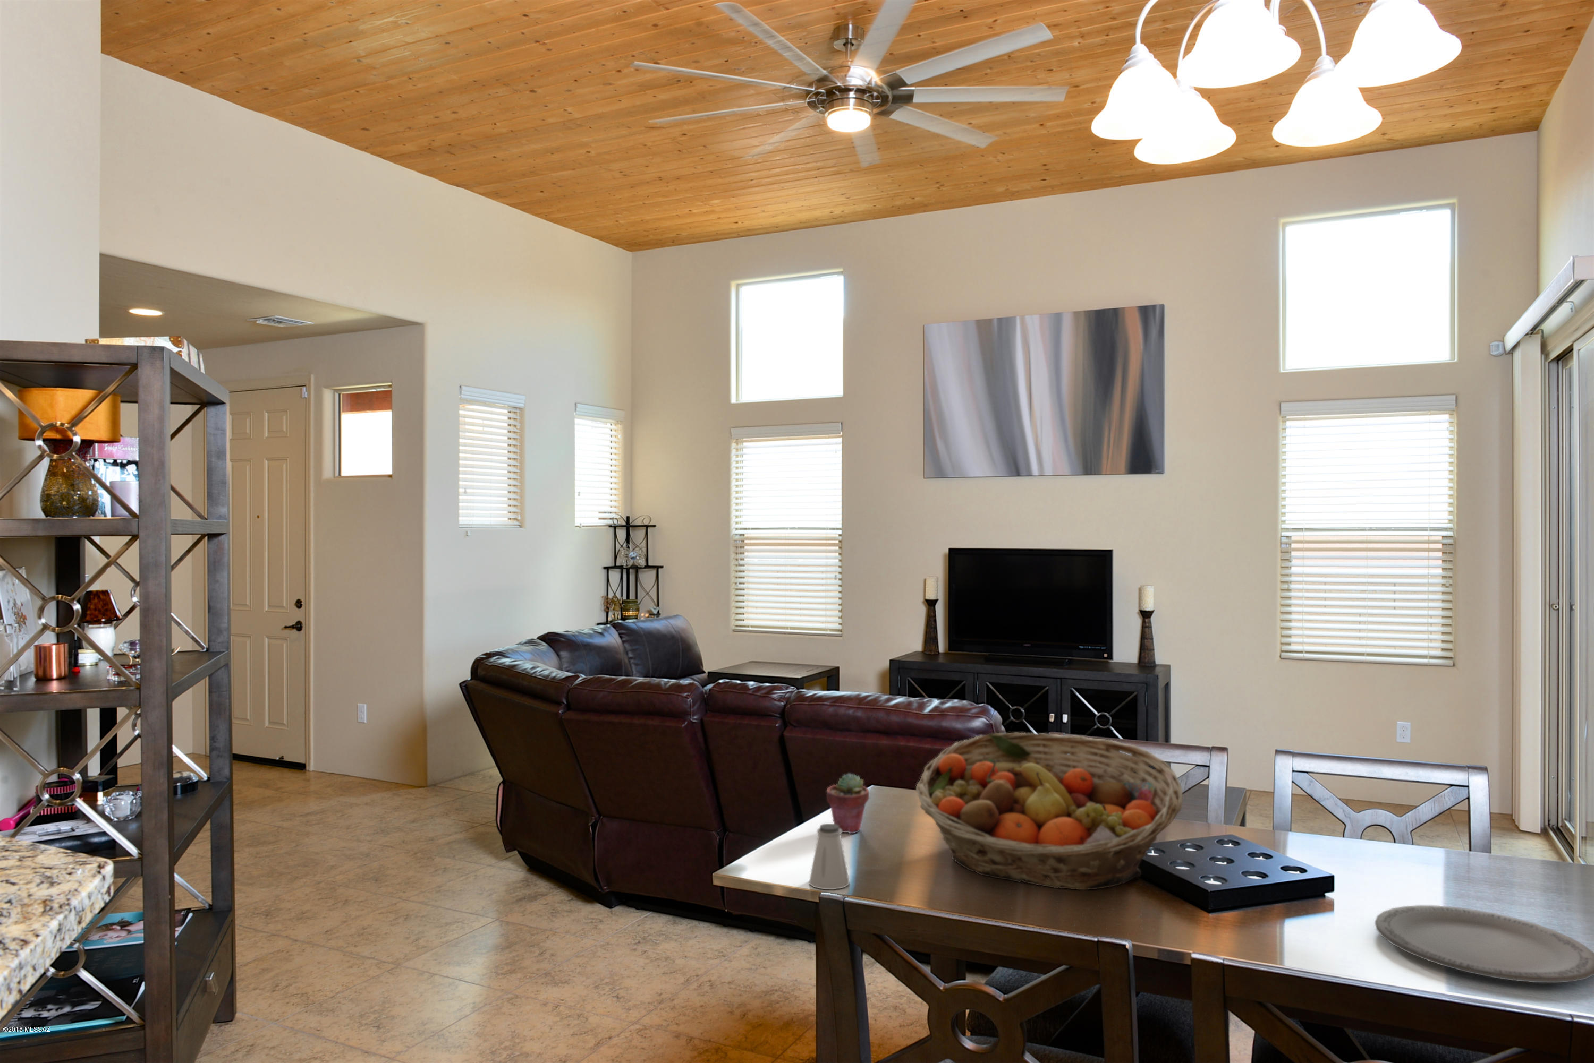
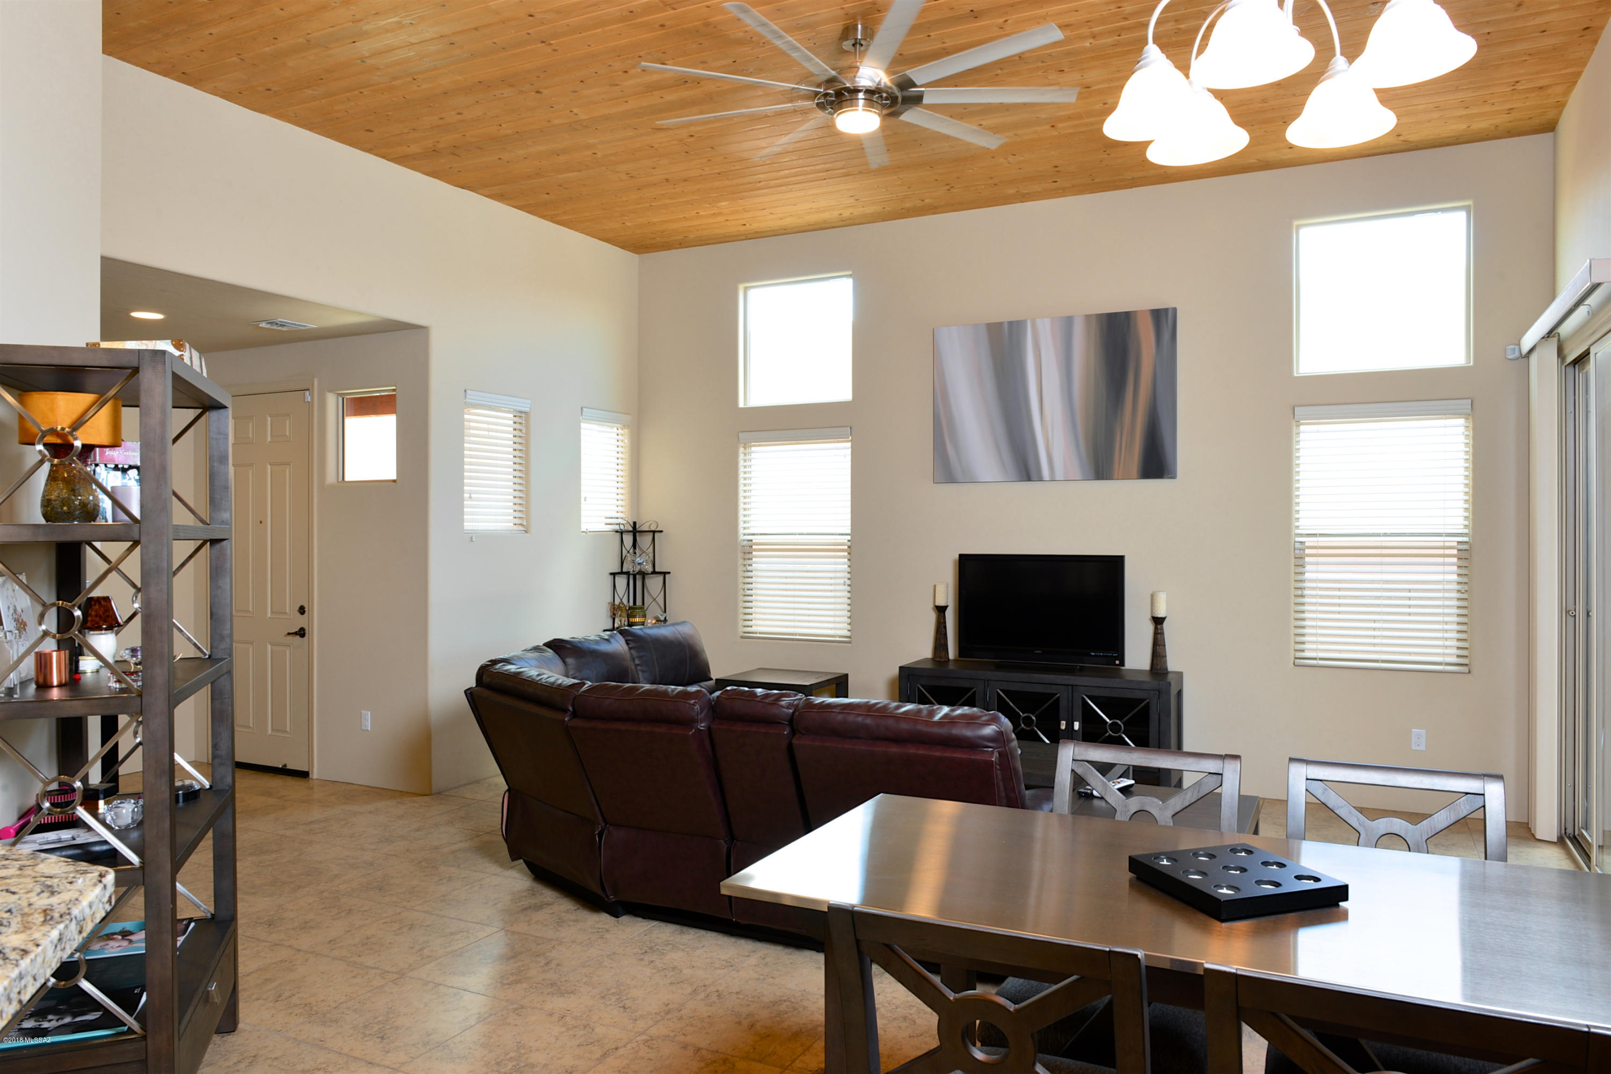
- saltshaker [808,823,850,890]
- fruit basket [915,732,1183,891]
- plate [1374,905,1594,984]
- potted succulent [826,772,870,834]
